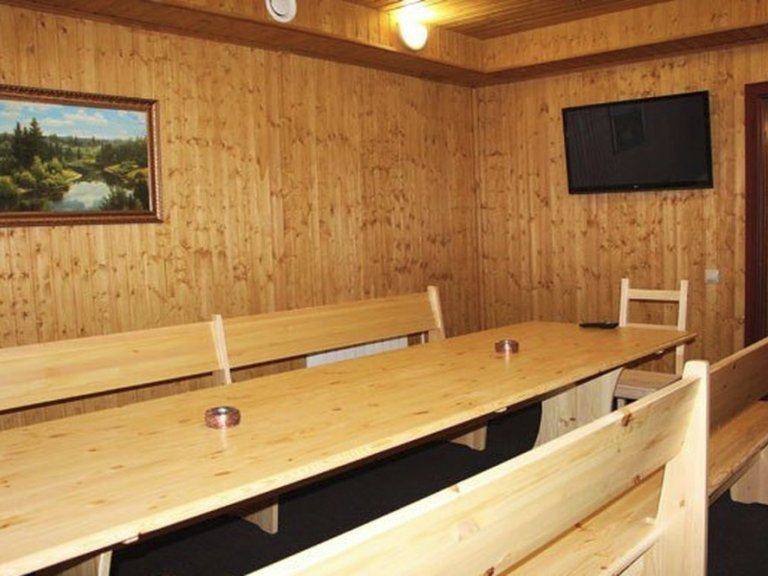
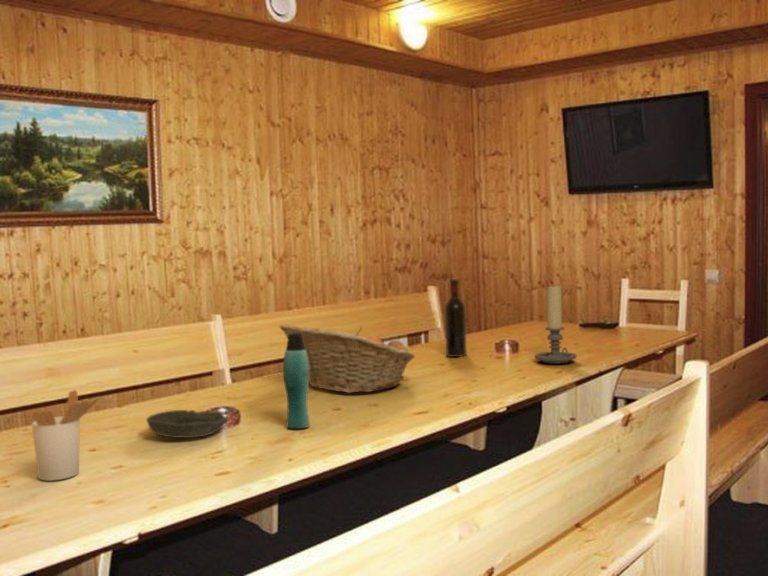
+ candle holder [534,284,578,365]
+ bottle [282,332,311,430]
+ utensil holder [31,389,100,482]
+ bowl [145,409,230,439]
+ fruit basket [279,323,415,394]
+ wine bottle [444,278,468,358]
